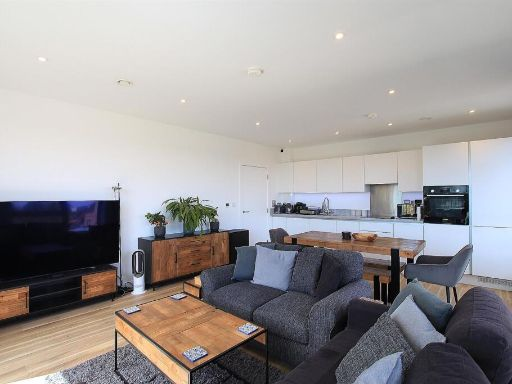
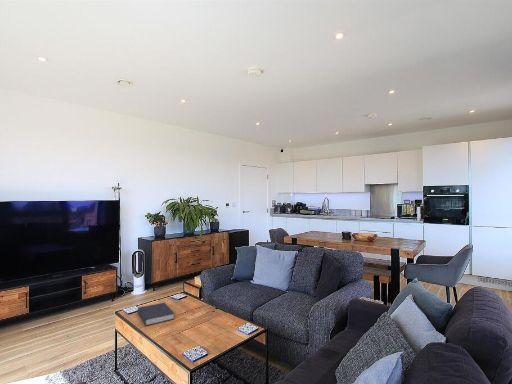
+ book [136,302,175,327]
